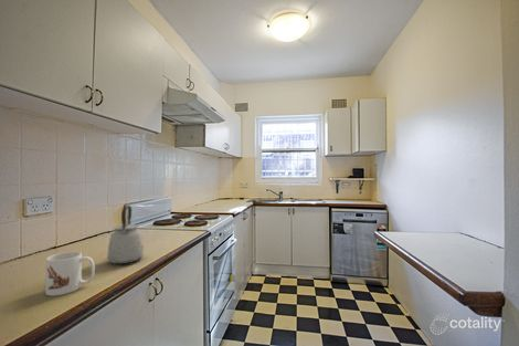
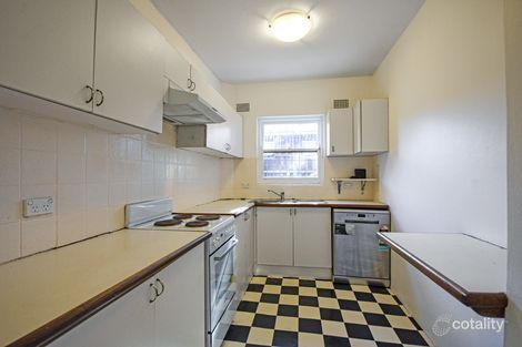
- mug [44,251,96,297]
- kettle [106,205,146,265]
